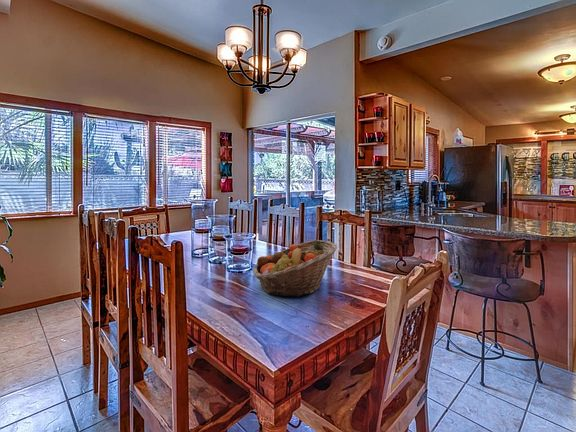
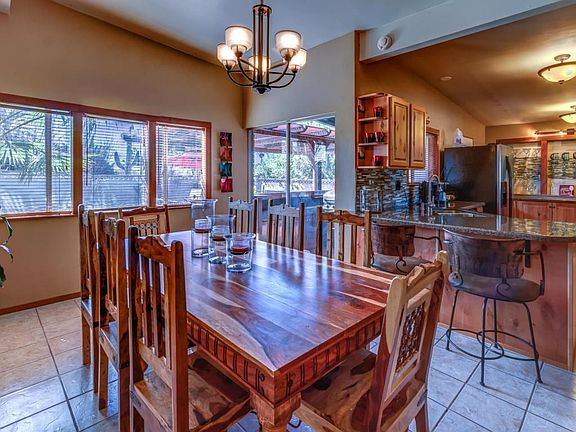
- fruit basket [252,239,338,298]
